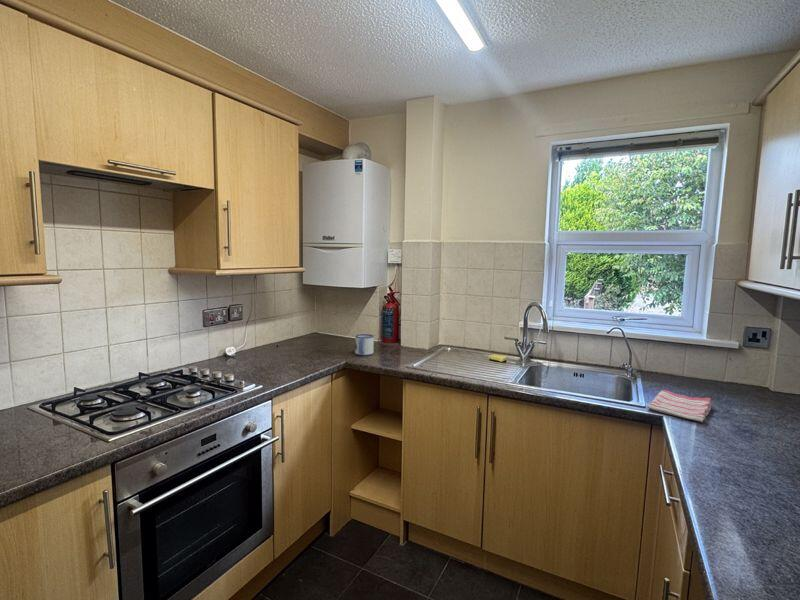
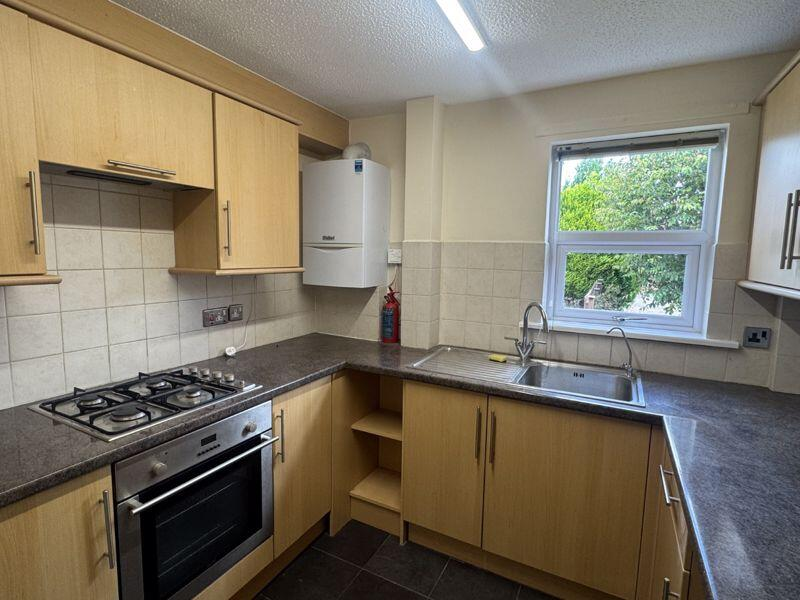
- mug [354,333,375,357]
- dish towel [646,389,712,423]
